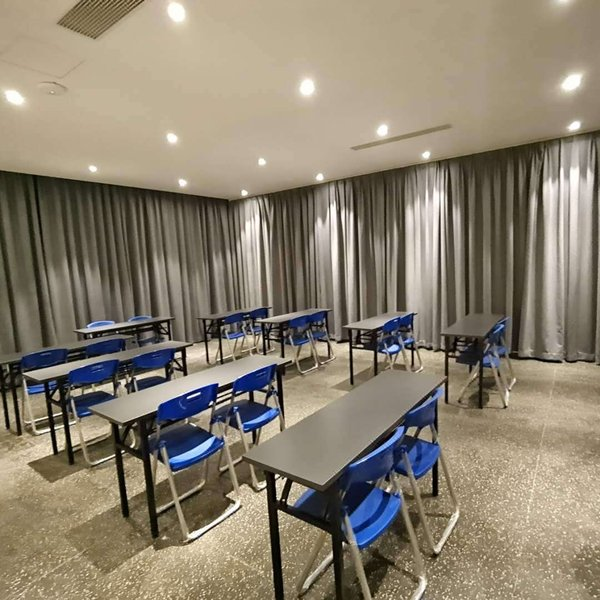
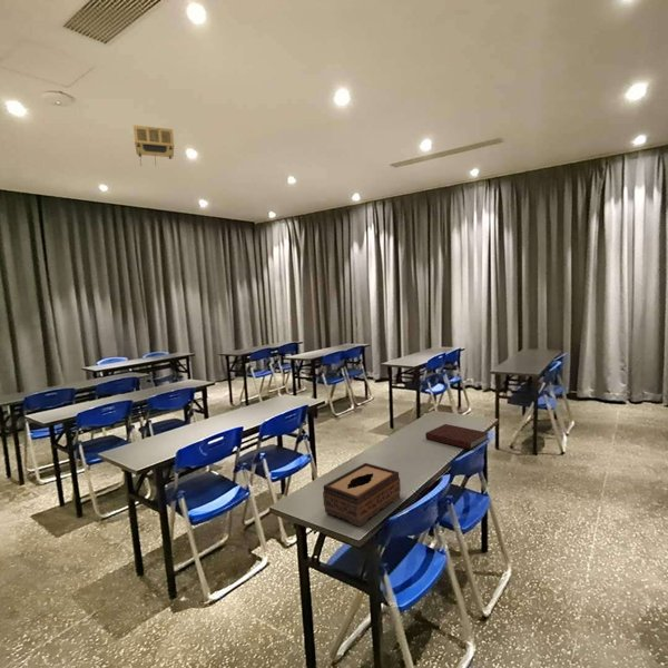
+ projector [132,124,175,166]
+ notebook [424,423,489,450]
+ tissue box [322,462,402,528]
